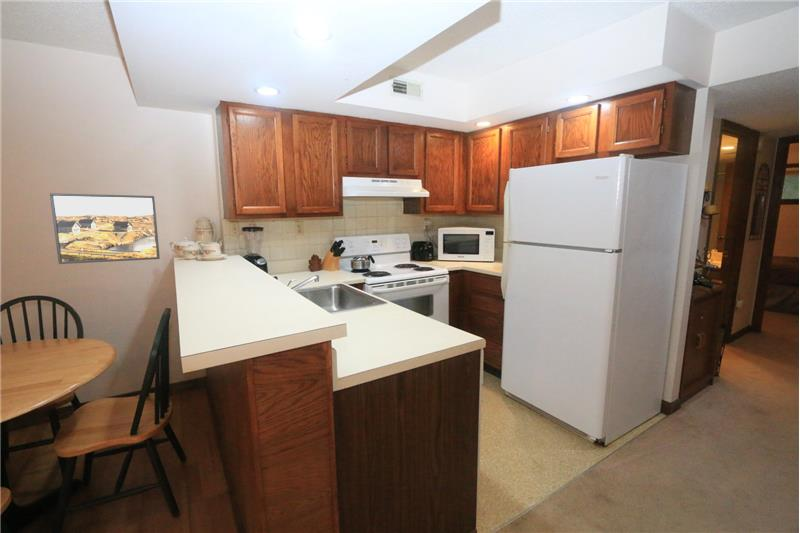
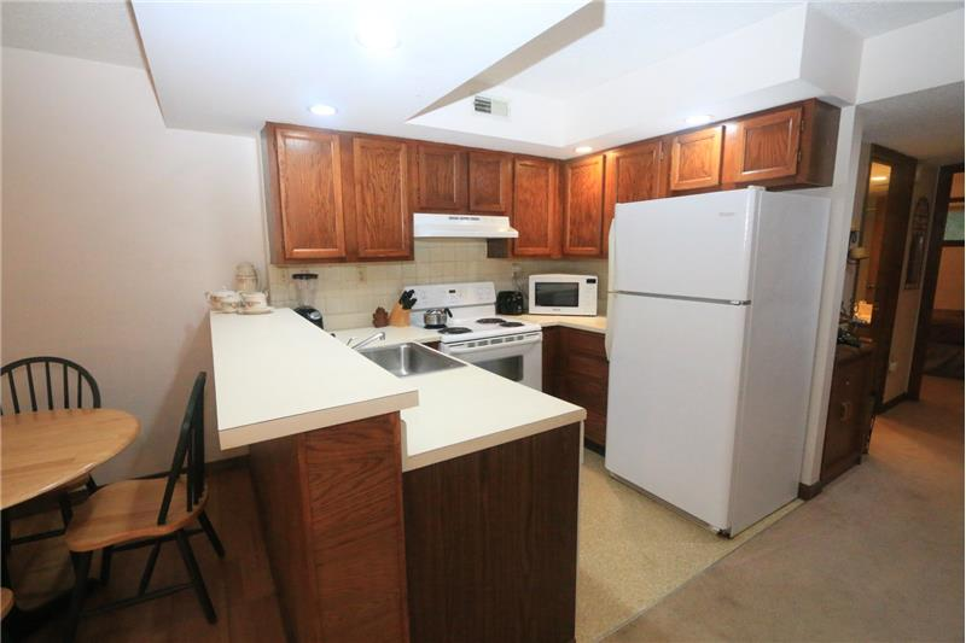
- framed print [49,192,161,265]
